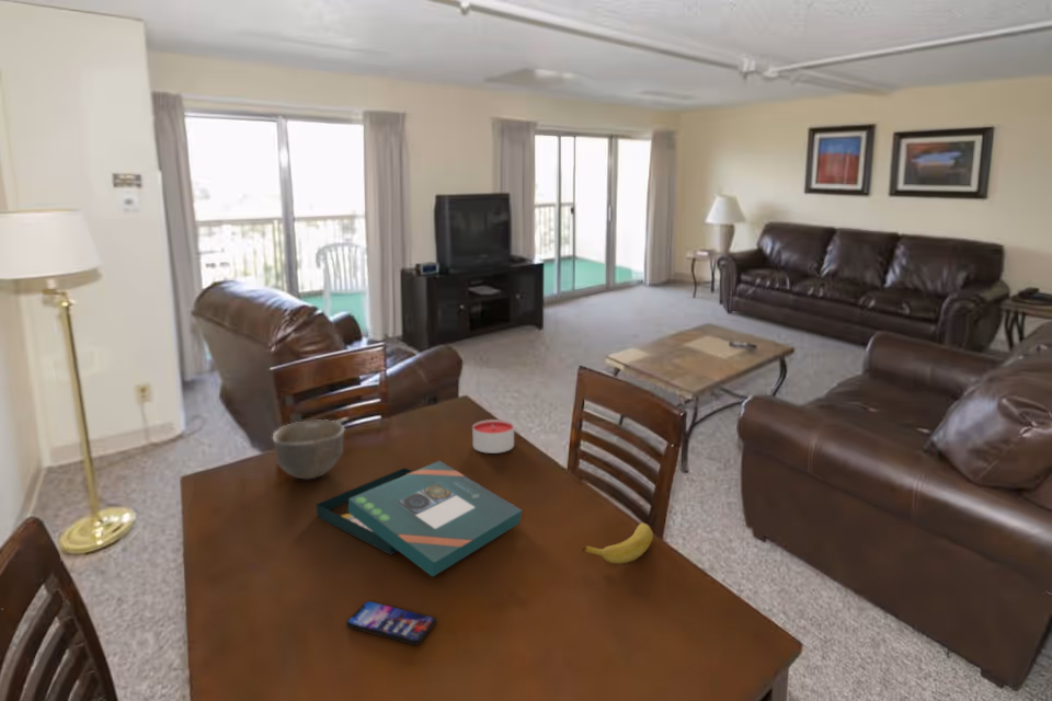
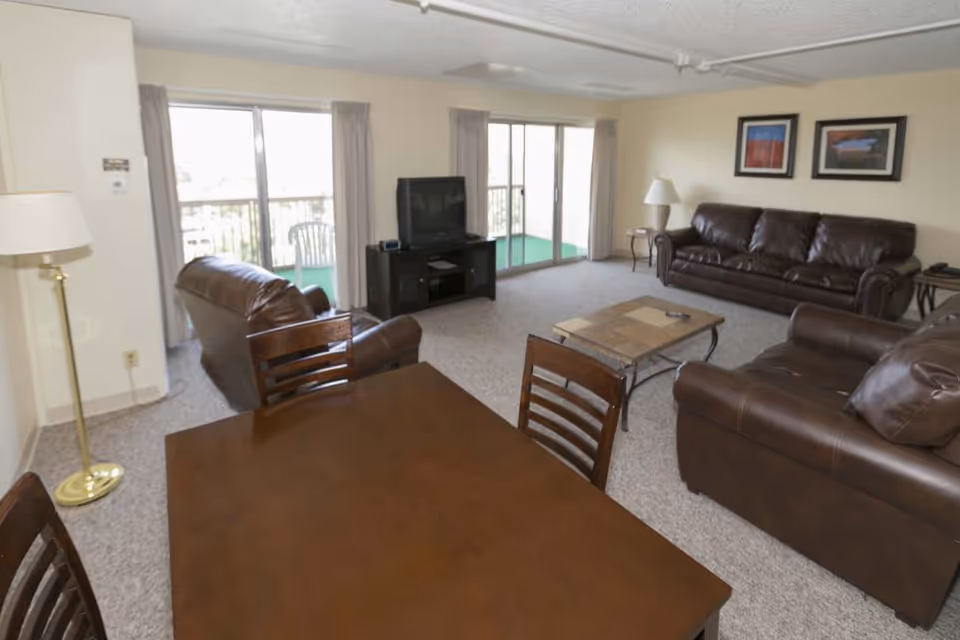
- candle [471,418,515,455]
- board game [316,460,523,578]
- bowl [272,418,345,480]
- smartphone [345,600,437,646]
- banana [581,521,654,565]
